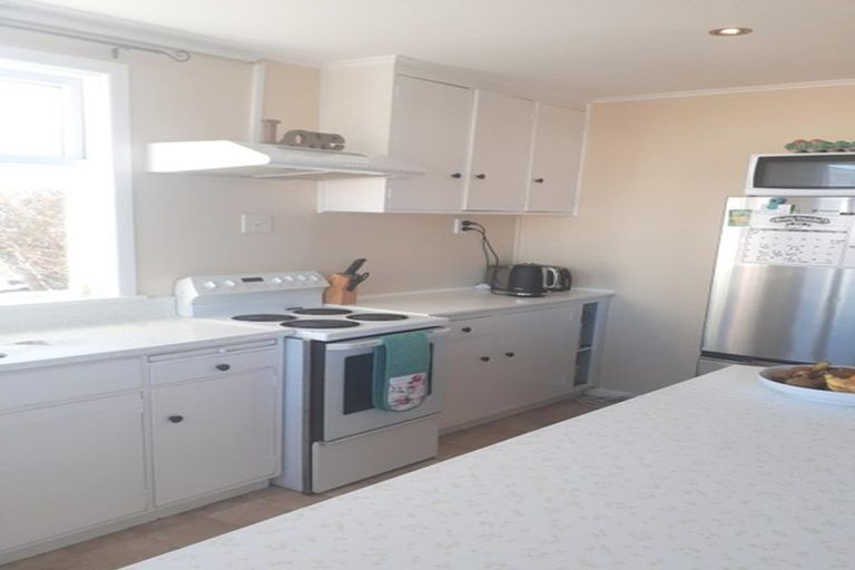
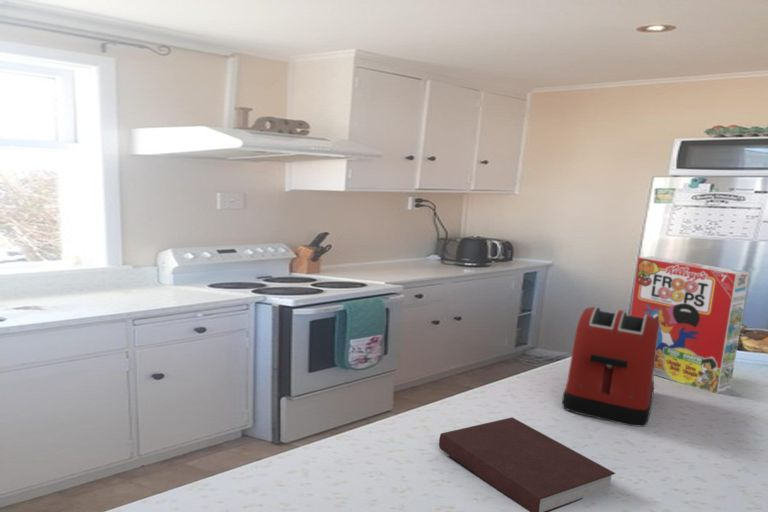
+ toaster [561,306,659,428]
+ notebook [438,416,616,512]
+ cereal box [629,255,750,395]
